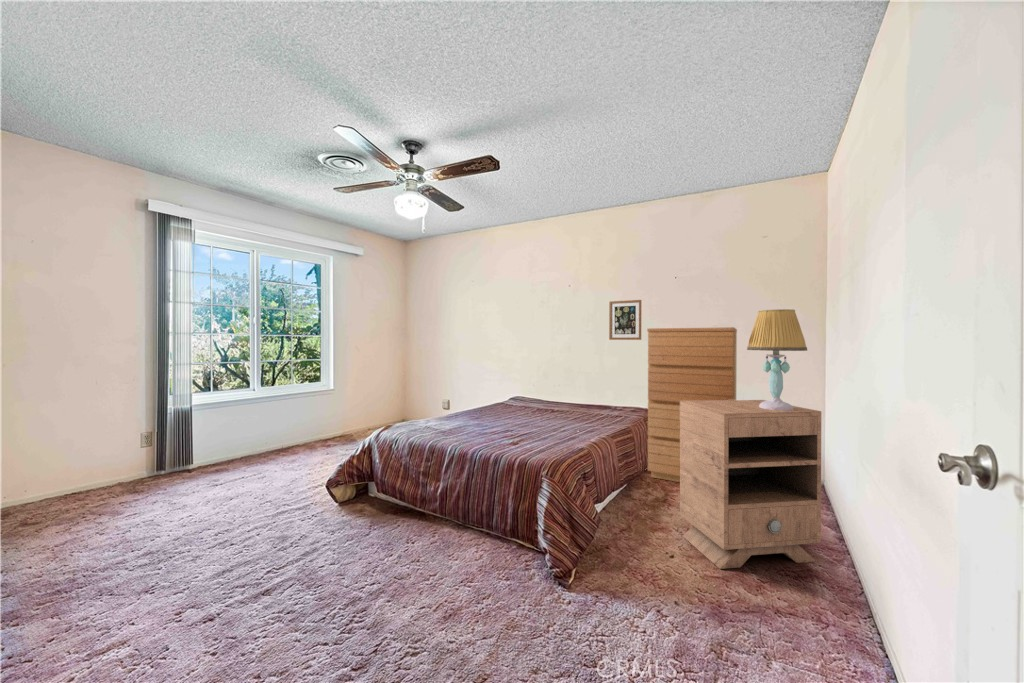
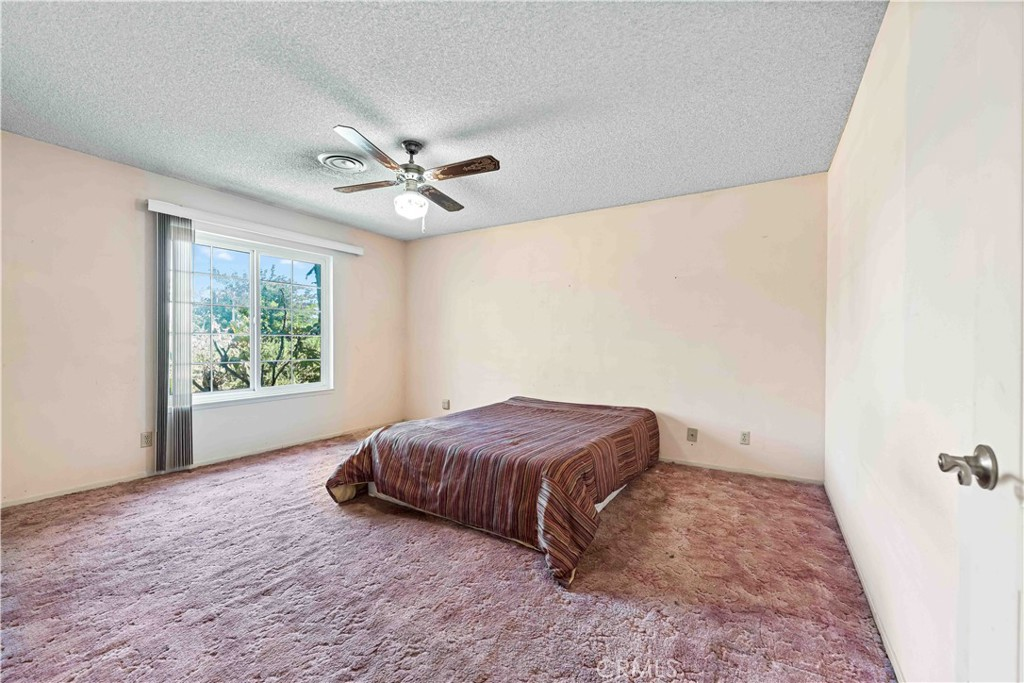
- dresser [646,326,738,483]
- table lamp [746,308,808,411]
- nightstand [679,399,822,570]
- wall art [608,299,642,341]
